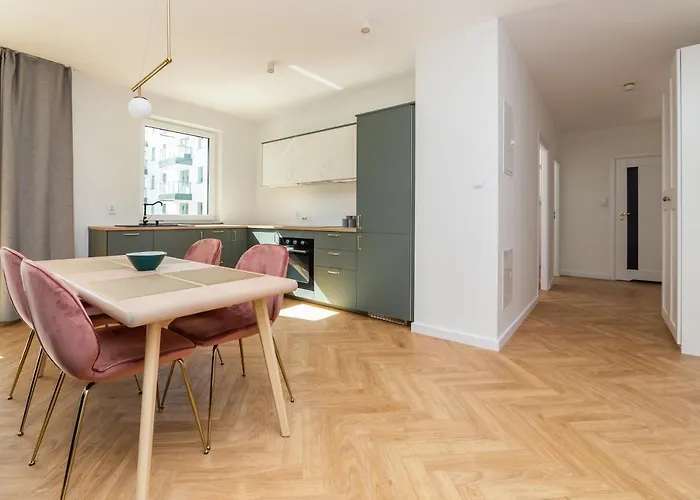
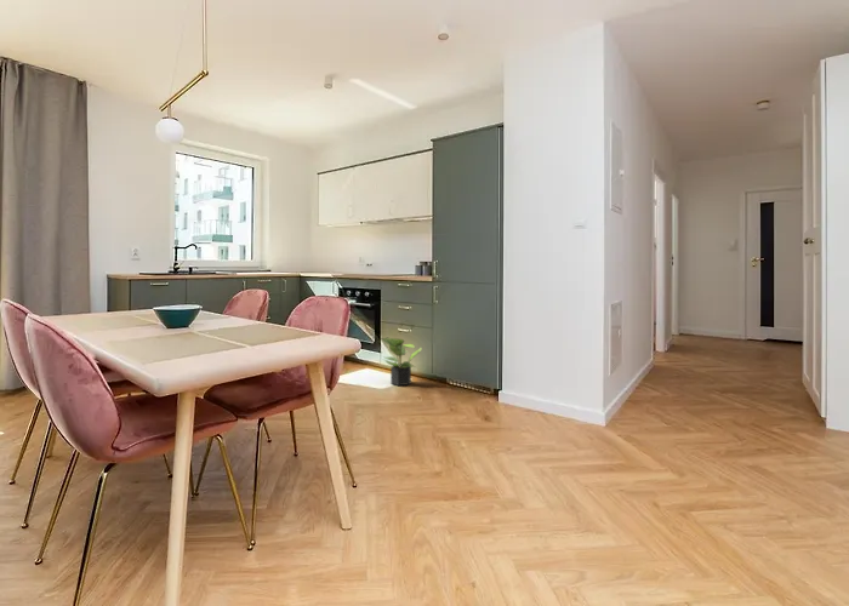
+ potted plant [380,337,423,387]
